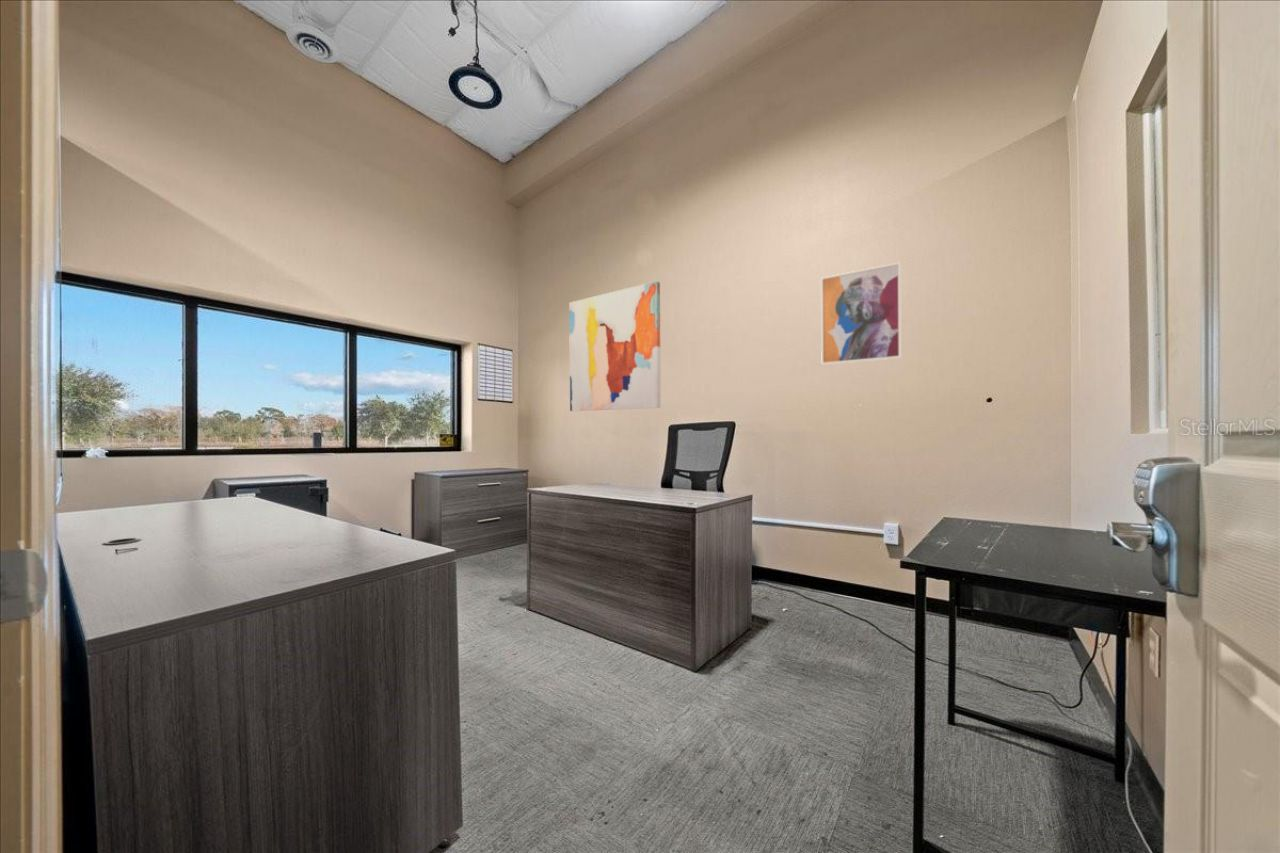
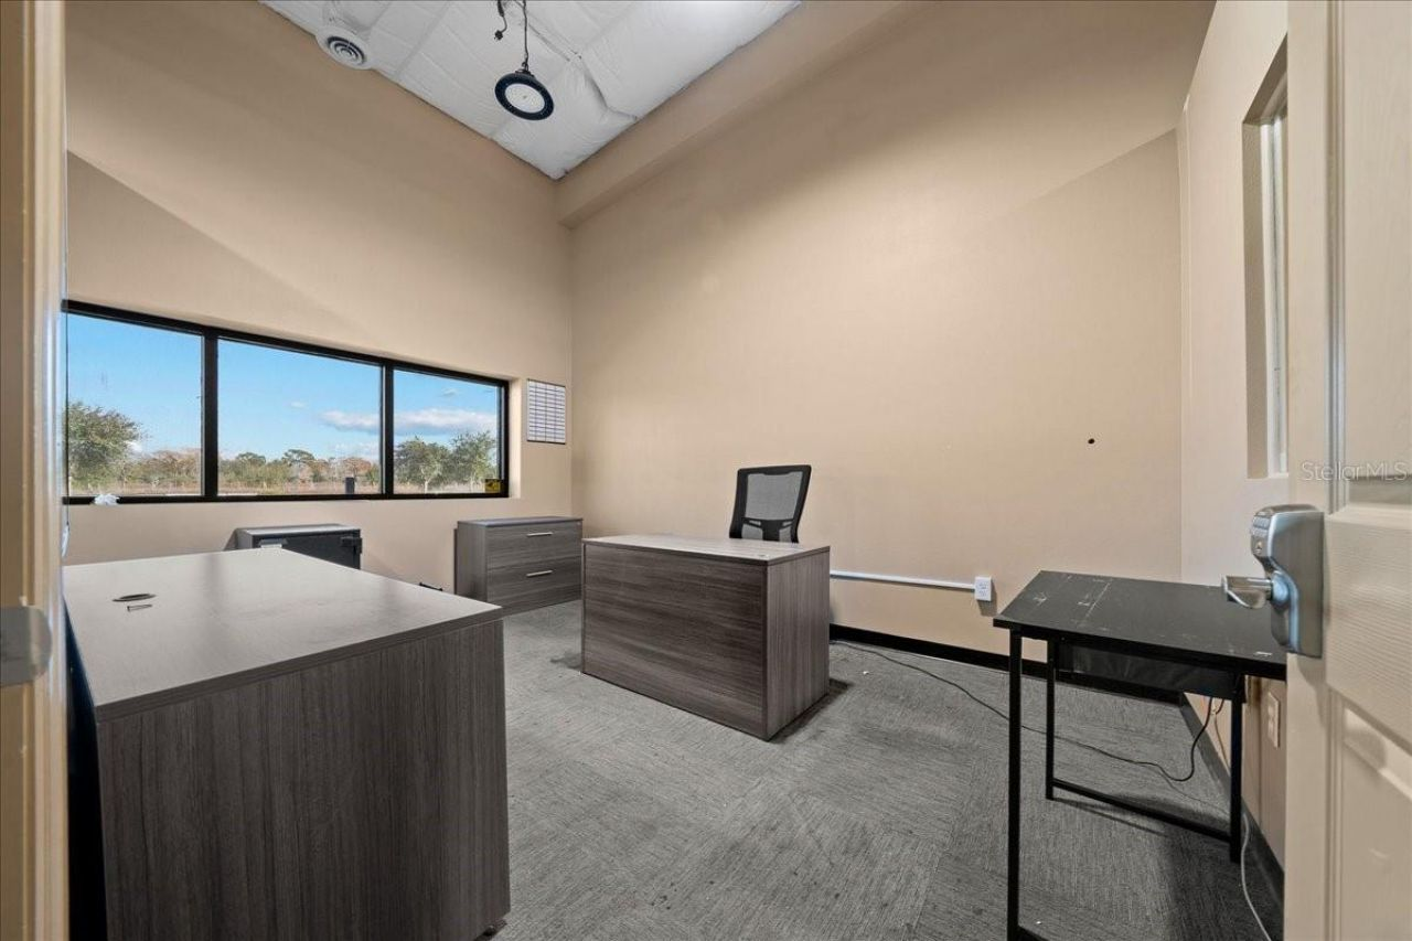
- wall art [820,261,902,366]
- wall art [568,280,662,412]
